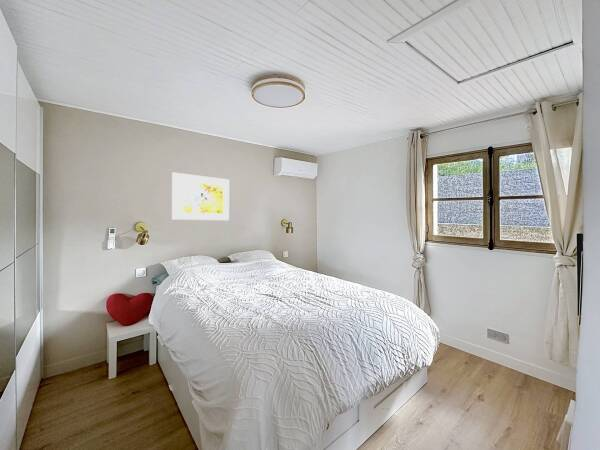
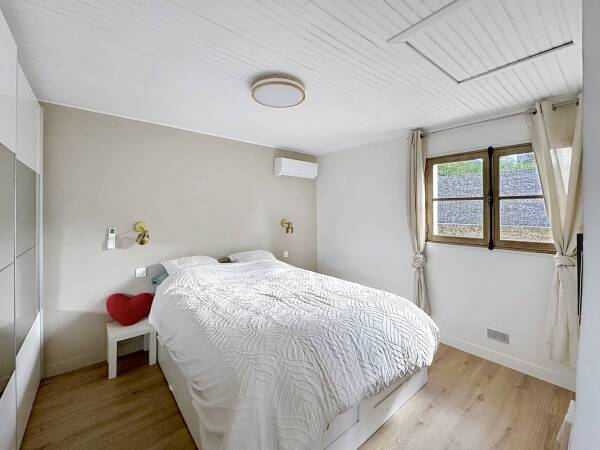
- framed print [171,171,230,221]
